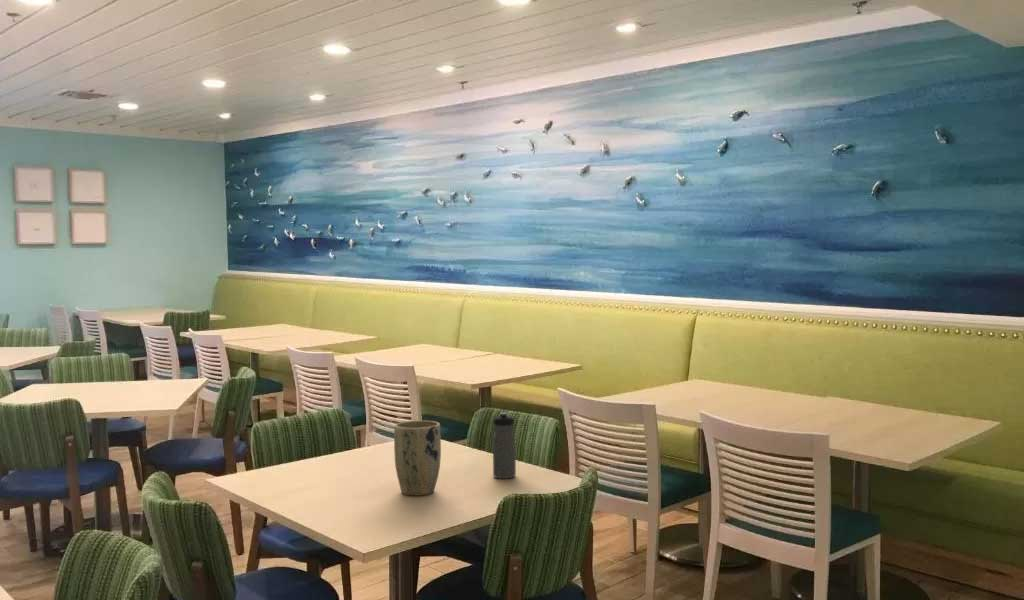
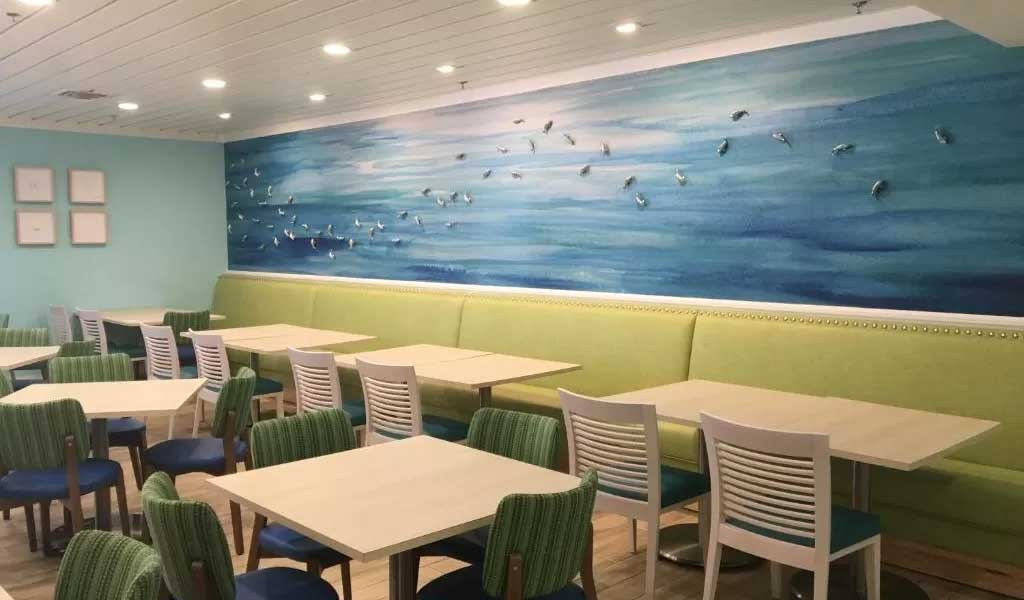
- plant pot [393,420,442,497]
- water bottle [492,411,517,480]
